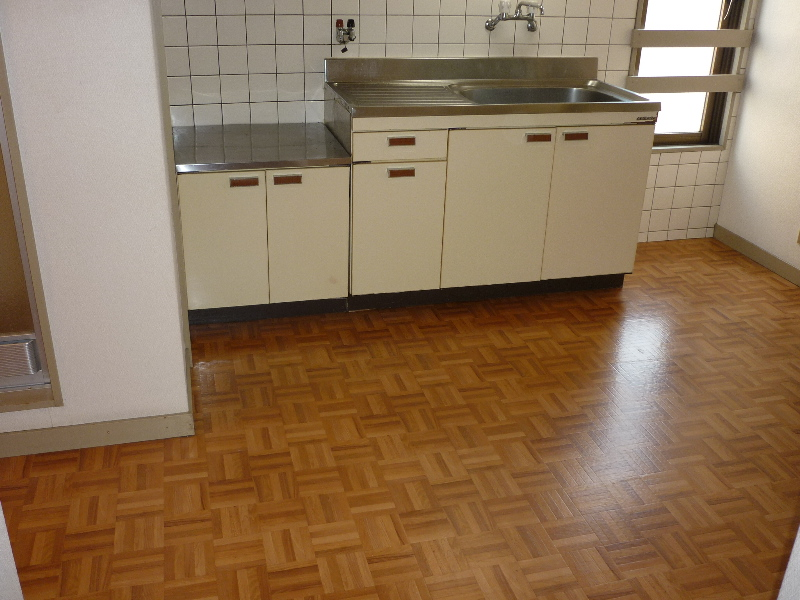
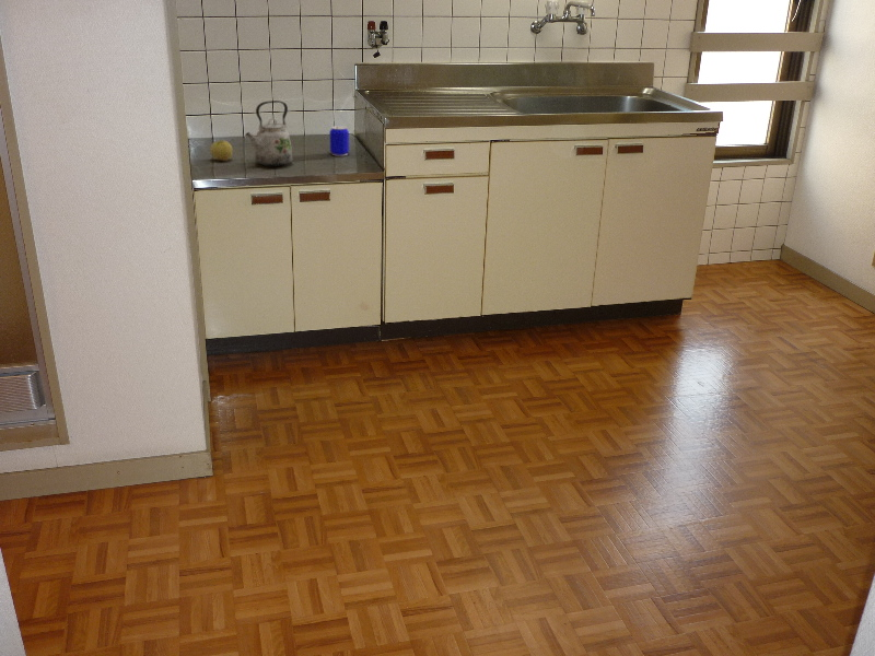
+ apple [209,140,234,162]
+ kettle [244,99,294,167]
+ beer can [328,125,350,156]
